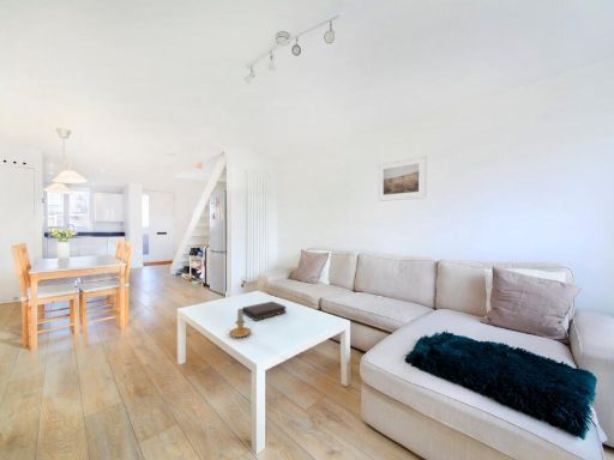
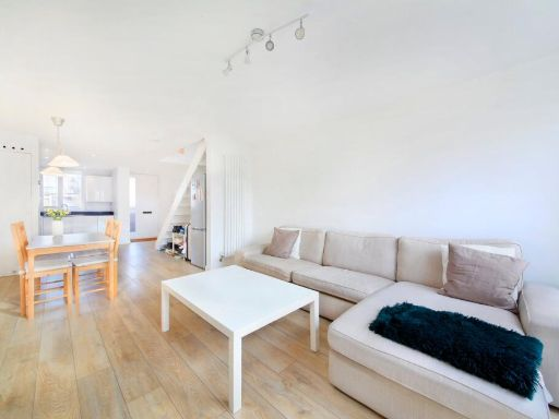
- book [241,301,288,322]
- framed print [377,155,428,202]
- candle [224,307,252,339]
